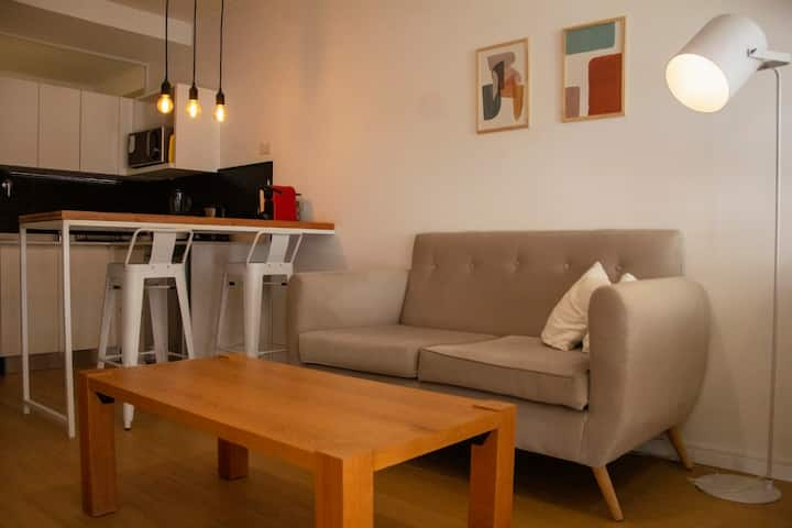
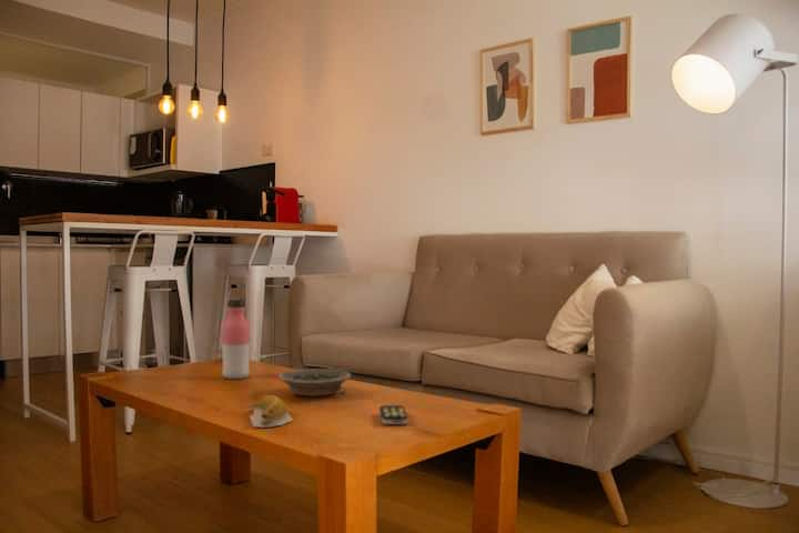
+ remote control [378,404,409,425]
+ water bottle [221,298,252,380]
+ bowl [277,368,352,399]
+ banana [245,394,294,429]
